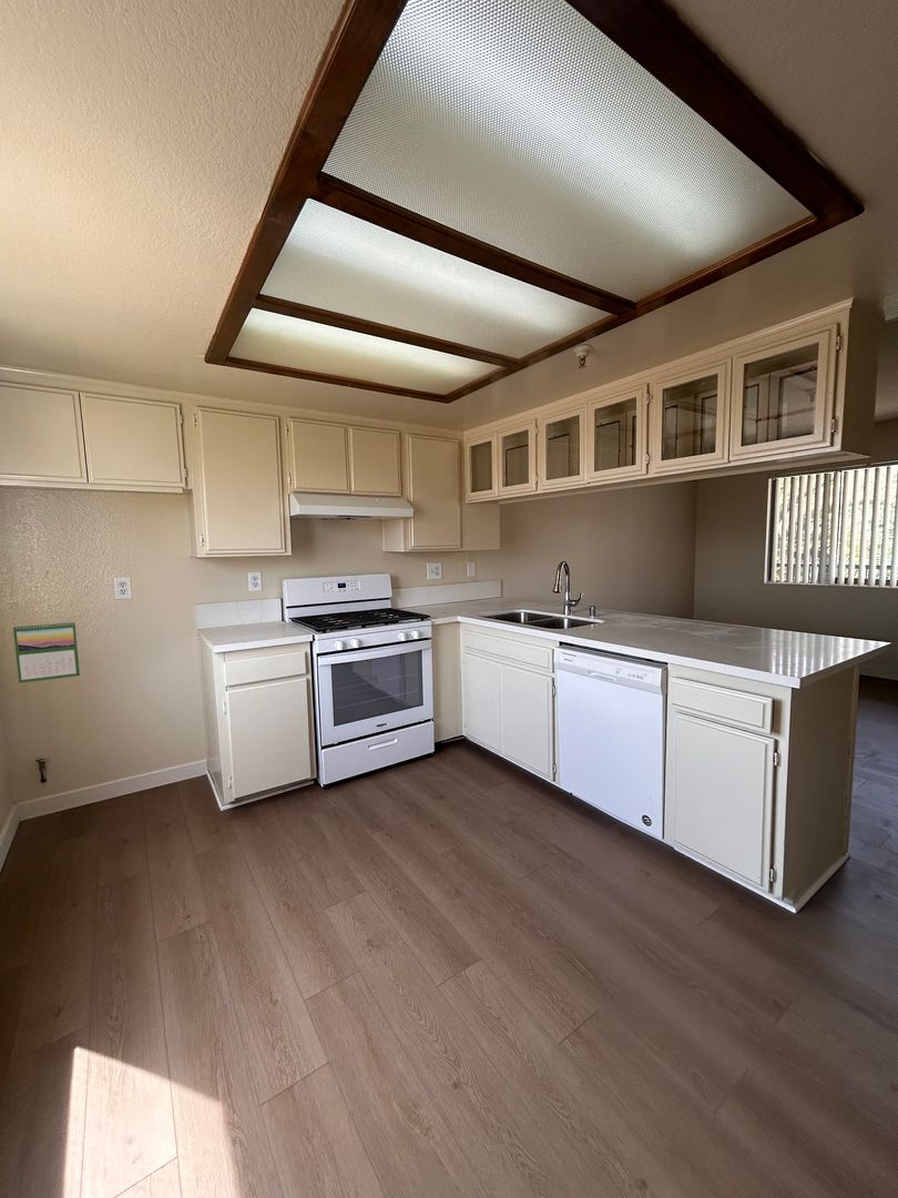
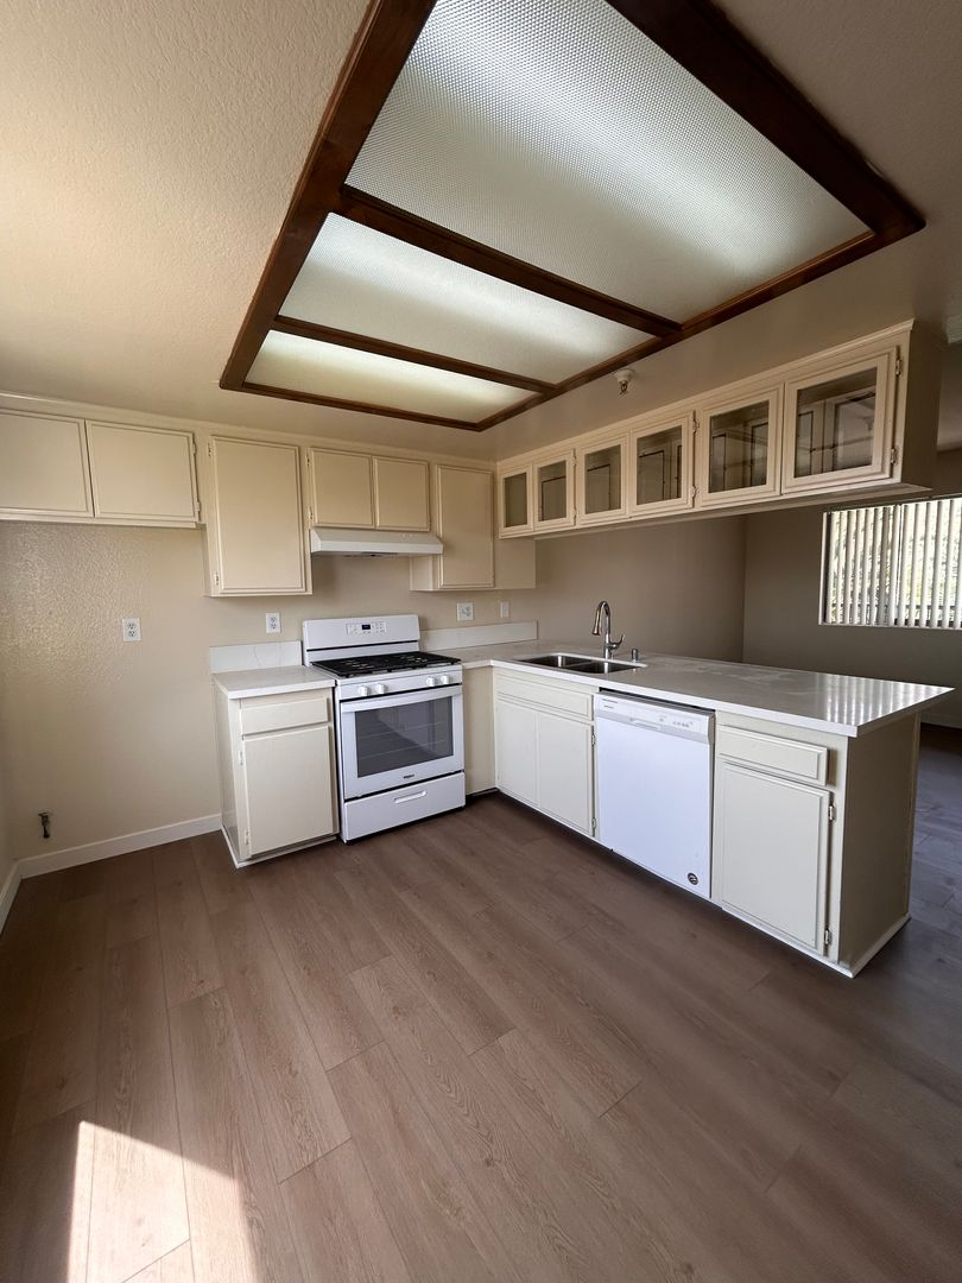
- calendar [12,620,81,684]
